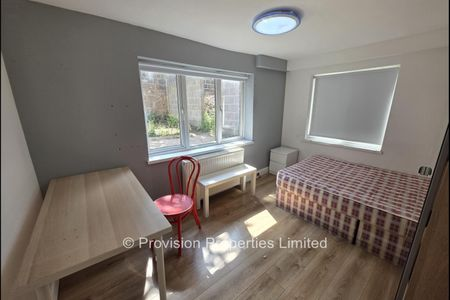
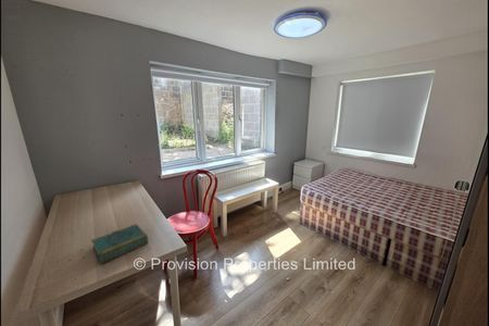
+ book [90,223,149,265]
